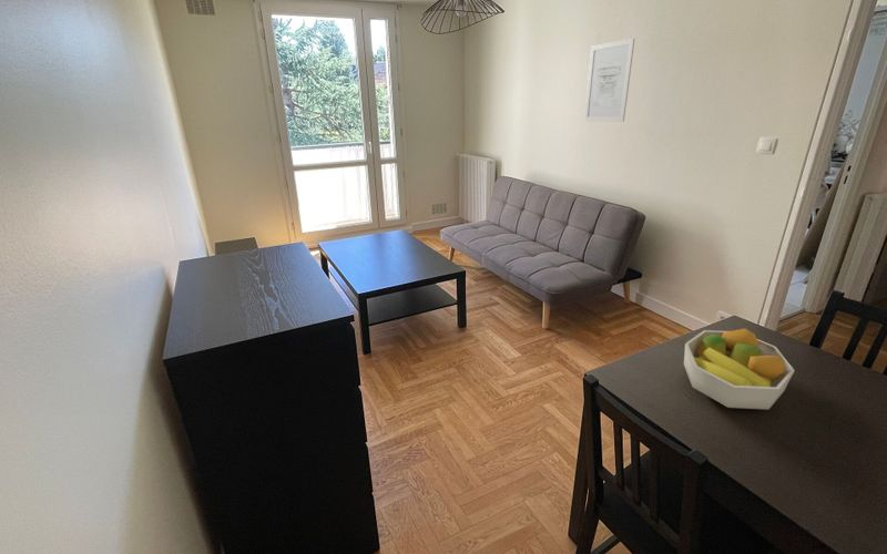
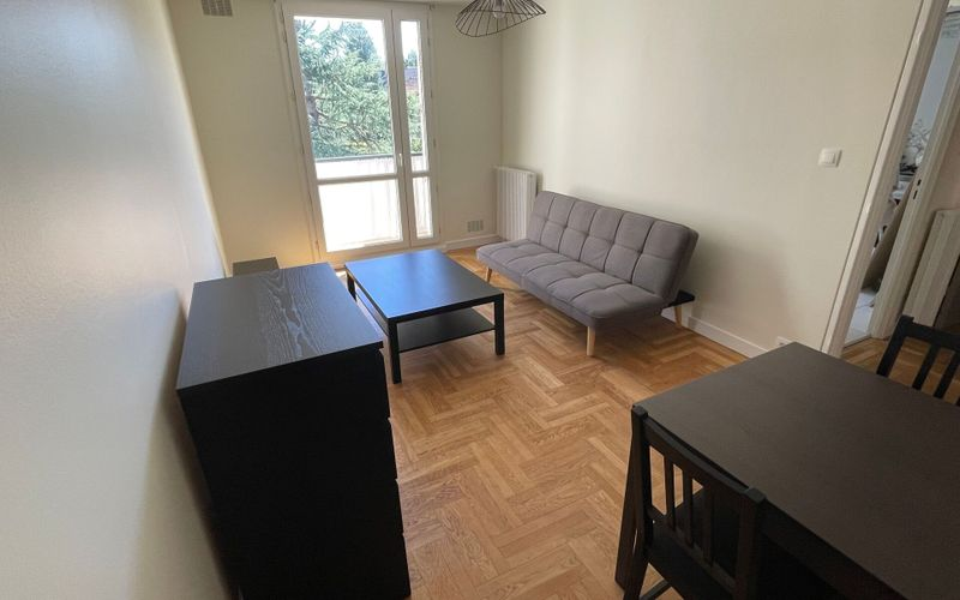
- fruit bowl [683,327,796,410]
- wall art [583,38,635,123]
